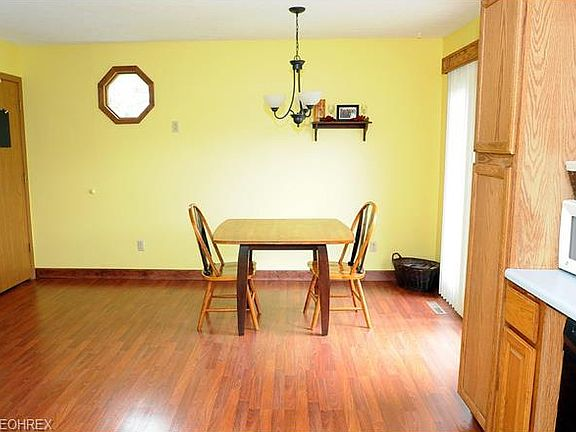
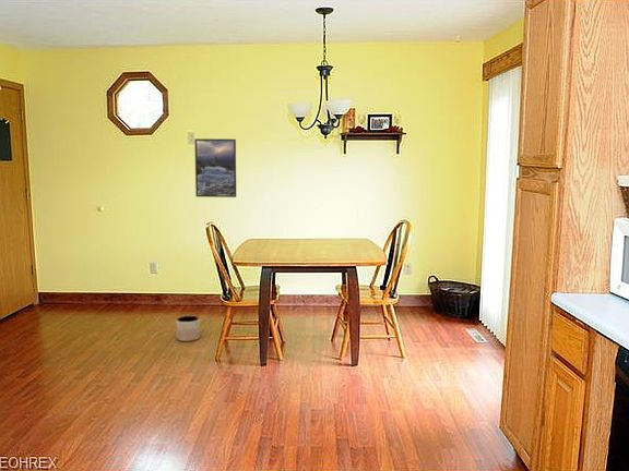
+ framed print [193,137,237,198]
+ planter [175,314,201,342]
